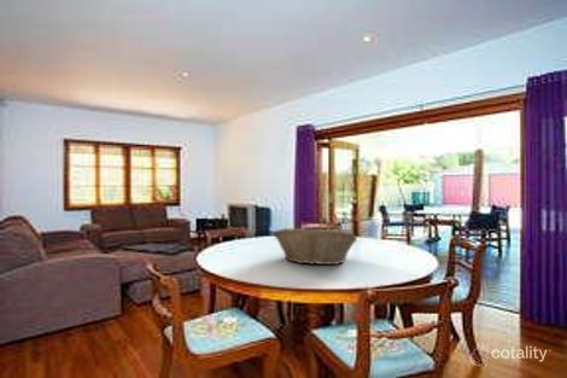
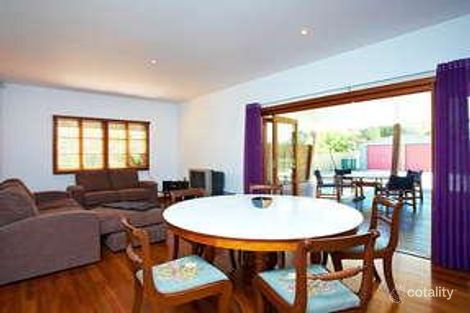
- fruit basket [273,227,358,266]
